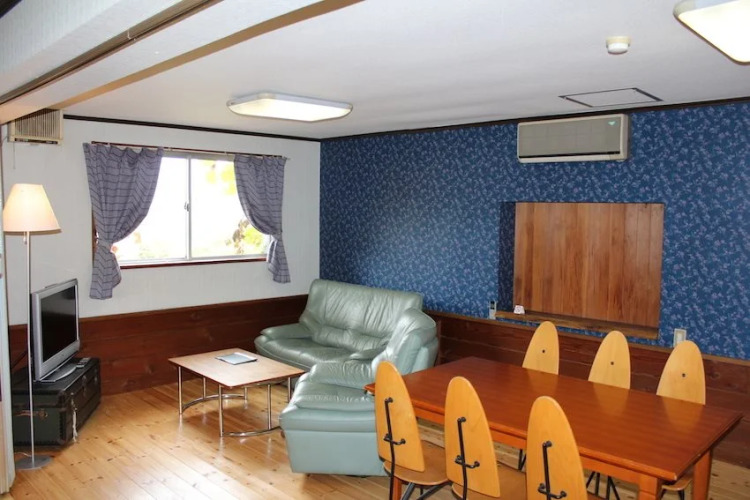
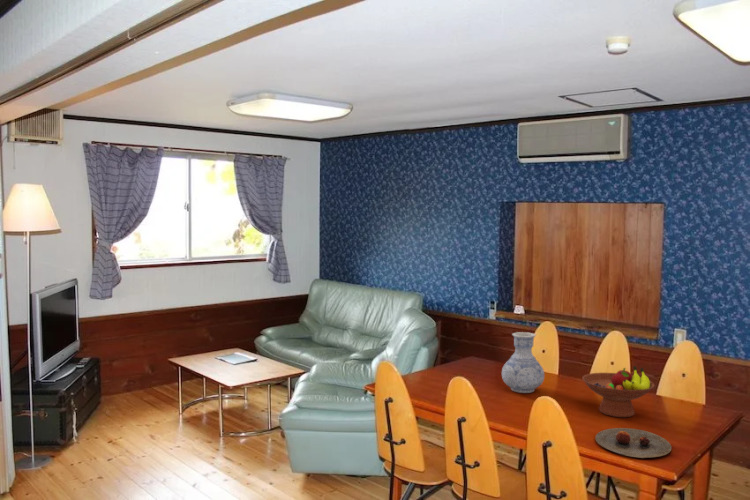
+ plate [594,427,672,459]
+ fruit bowl [581,365,655,418]
+ vase [501,331,545,394]
